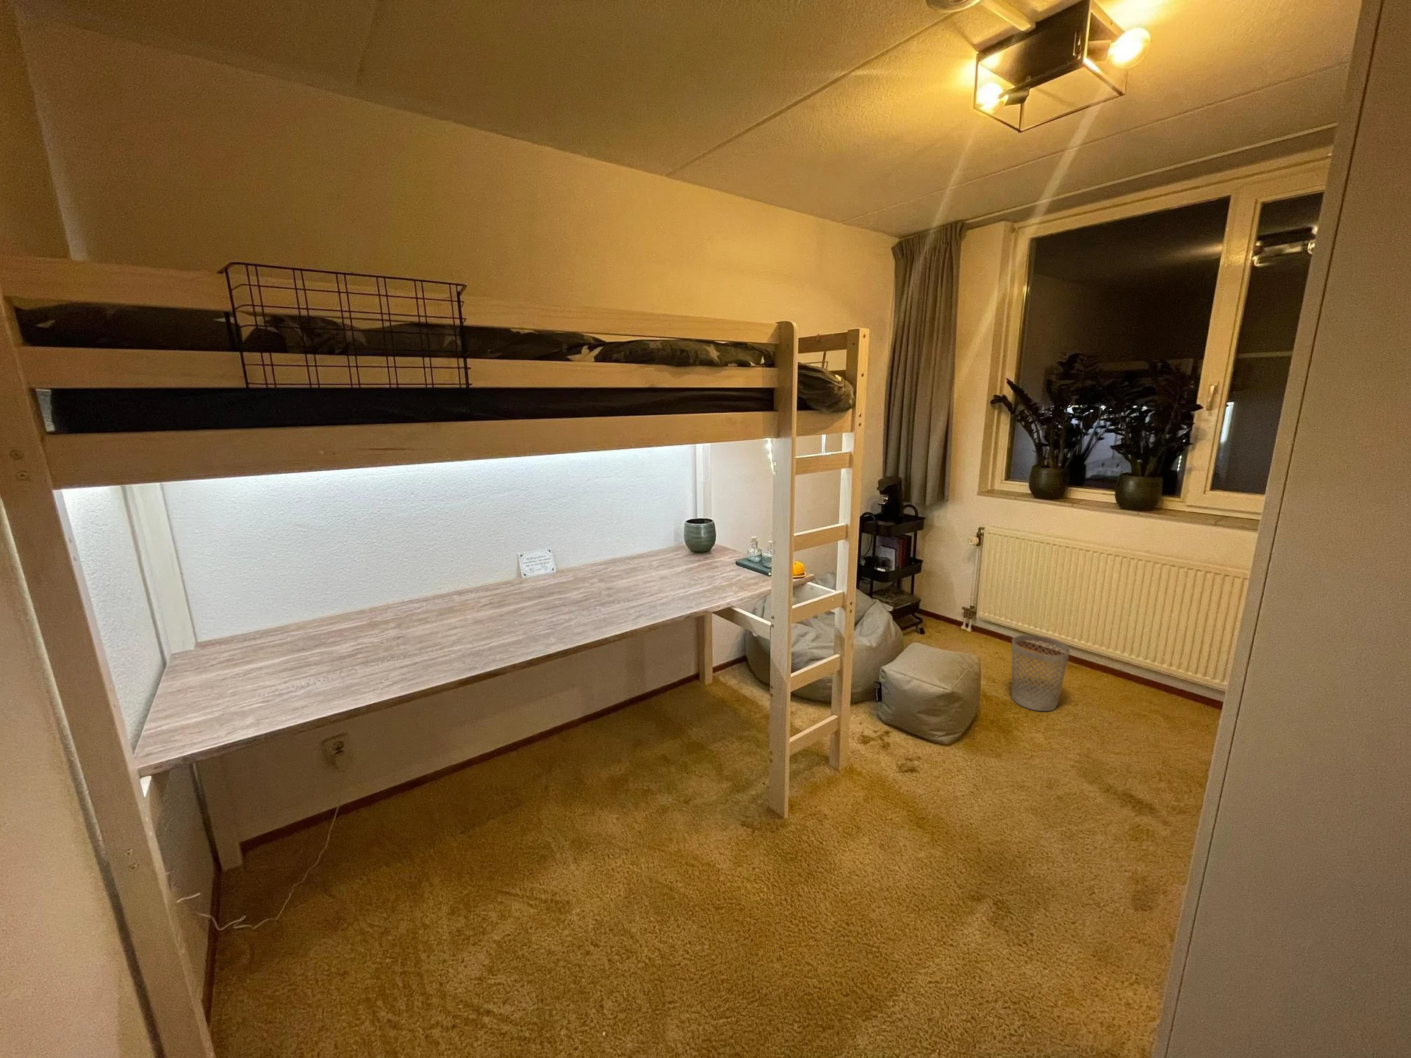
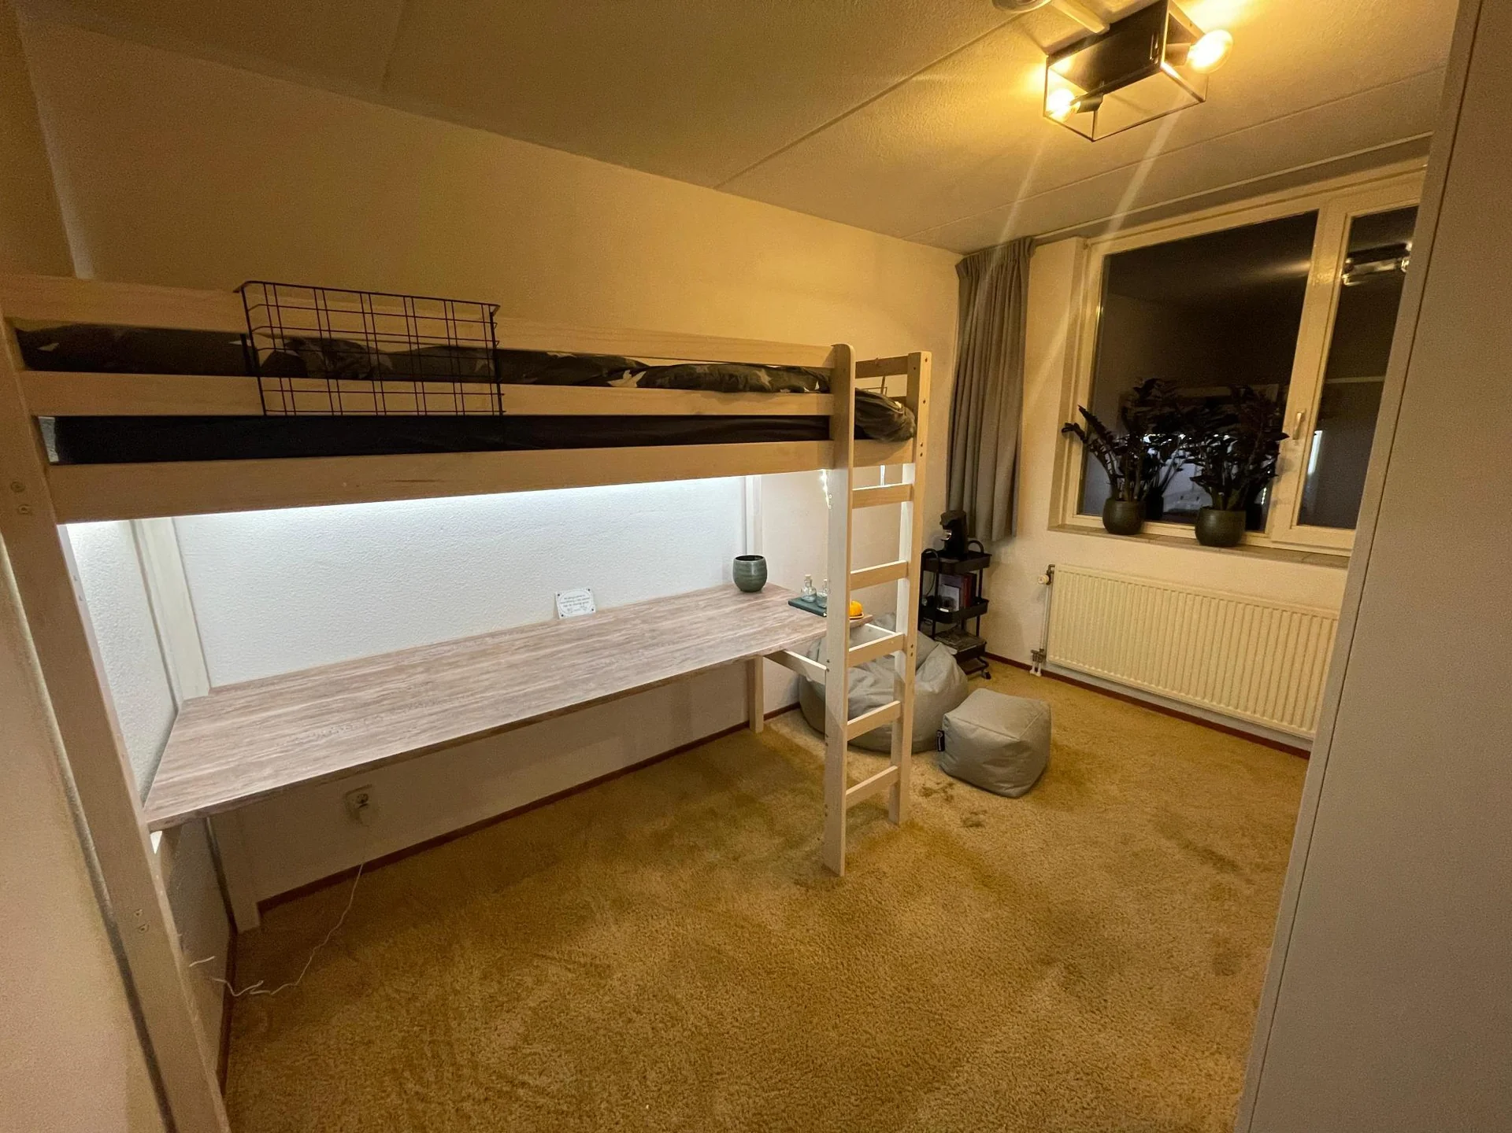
- wastebasket [1011,635,1071,712]
